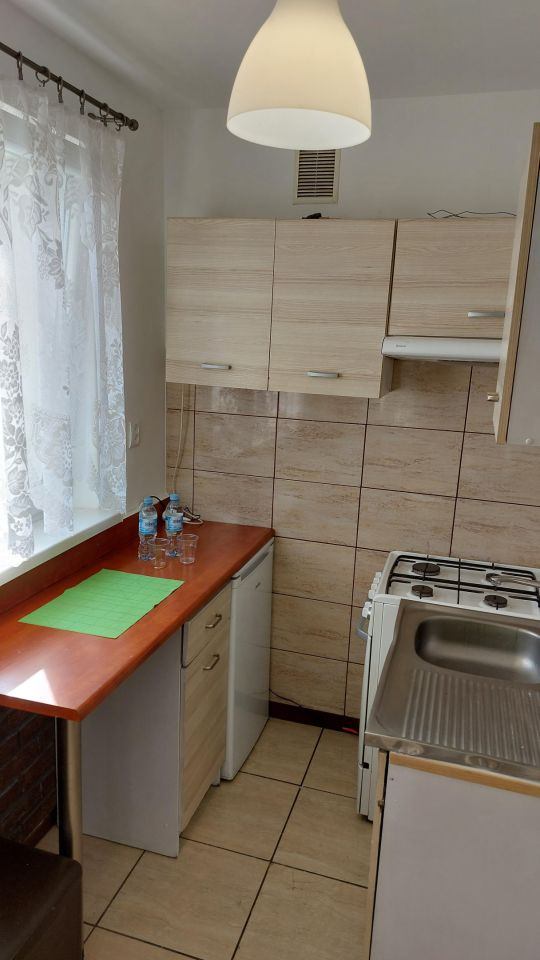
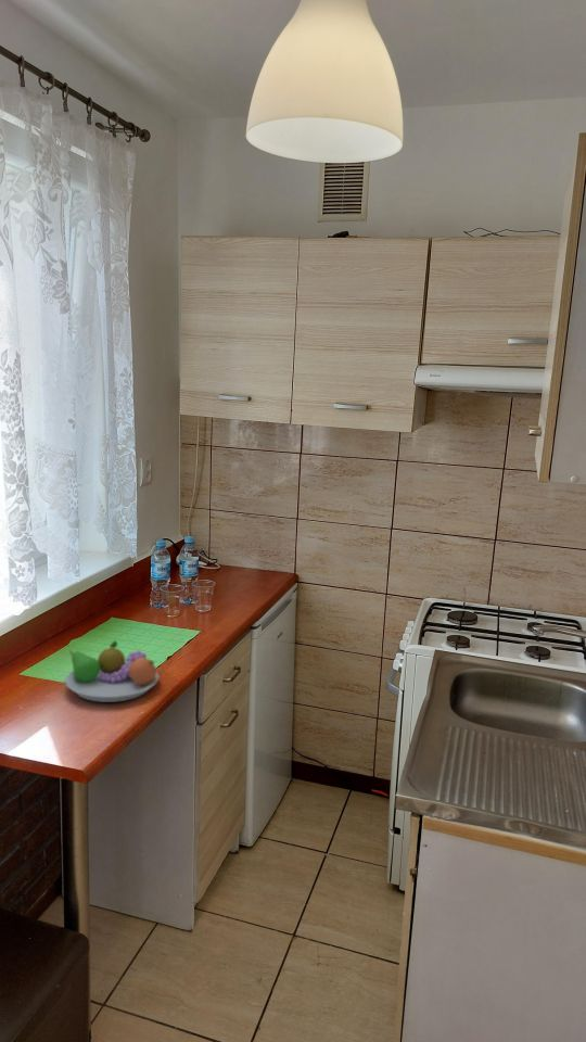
+ fruit bowl [64,639,160,703]
